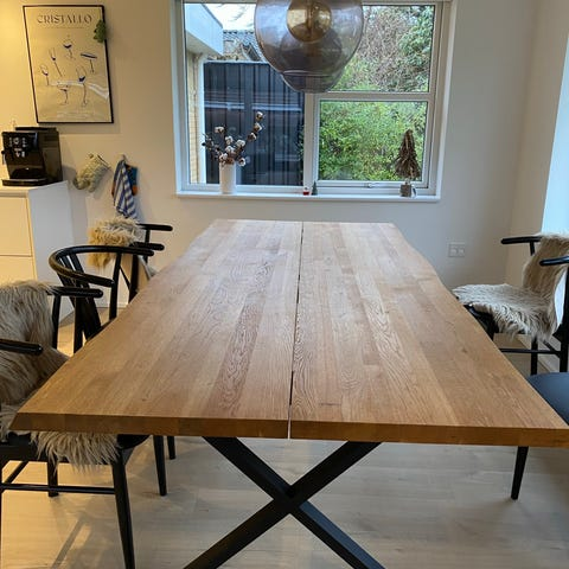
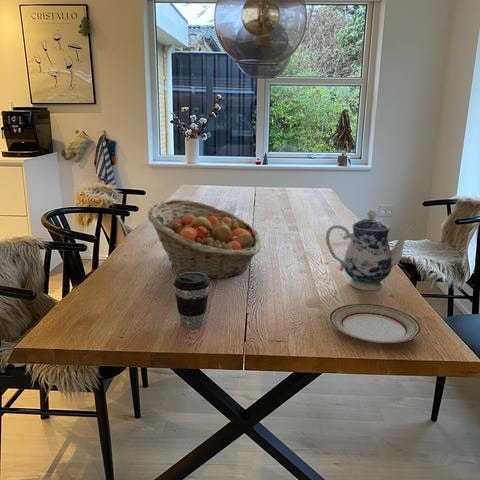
+ coffee cup [173,273,211,330]
+ plate [328,303,422,344]
+ teapot [325,208,417,291]
+ fruit basket [147,198,262,281]
